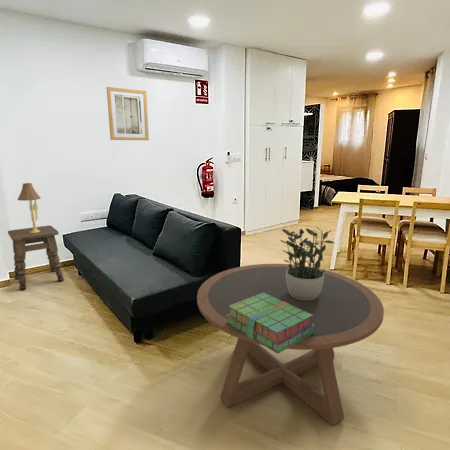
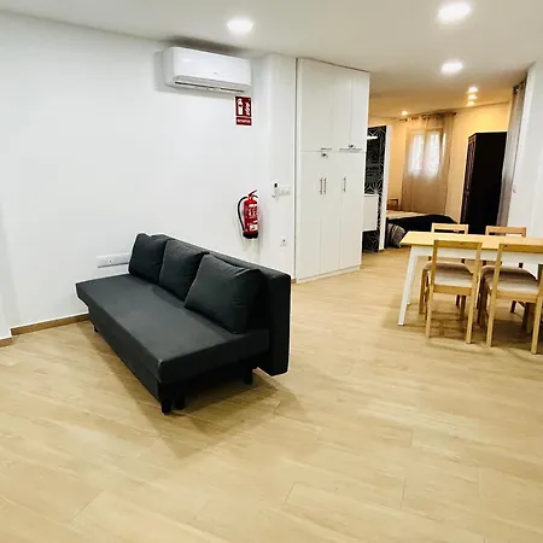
- stack of books [226,293,316,355]
- coffee table [196,263,385,427]
- wall art [106,86,150,141]
- table lamp [16,180,42,233]
- potted plant [279,225,335,300]
- side table [7,225,65,291]
